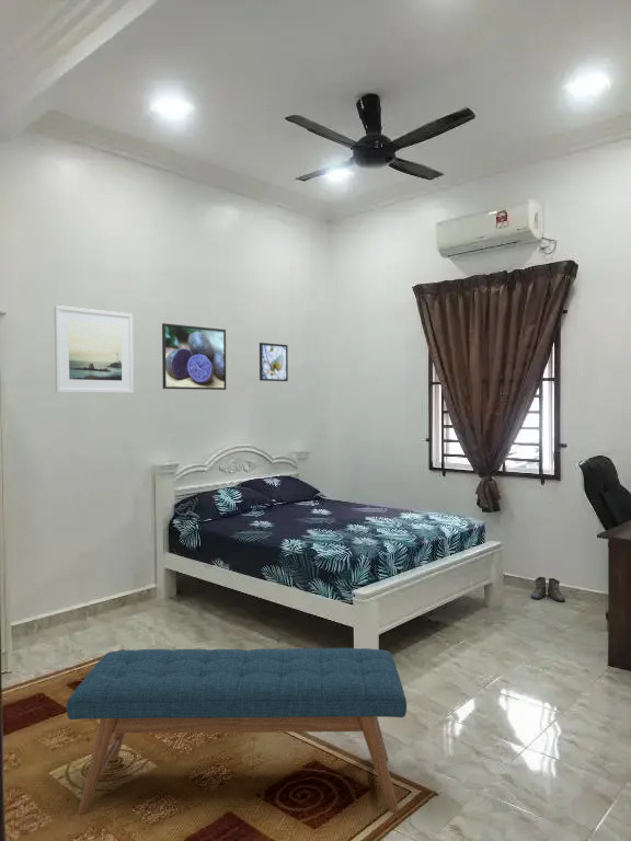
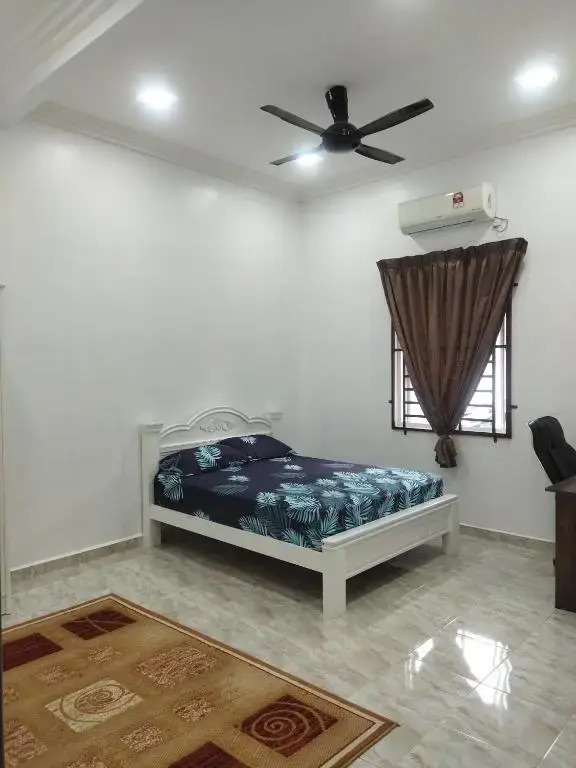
- boots [528,576,566,602]
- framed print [259,342,289,382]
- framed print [54,304,135,394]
- bench [66,647,408,816]
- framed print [161,322,227,391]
